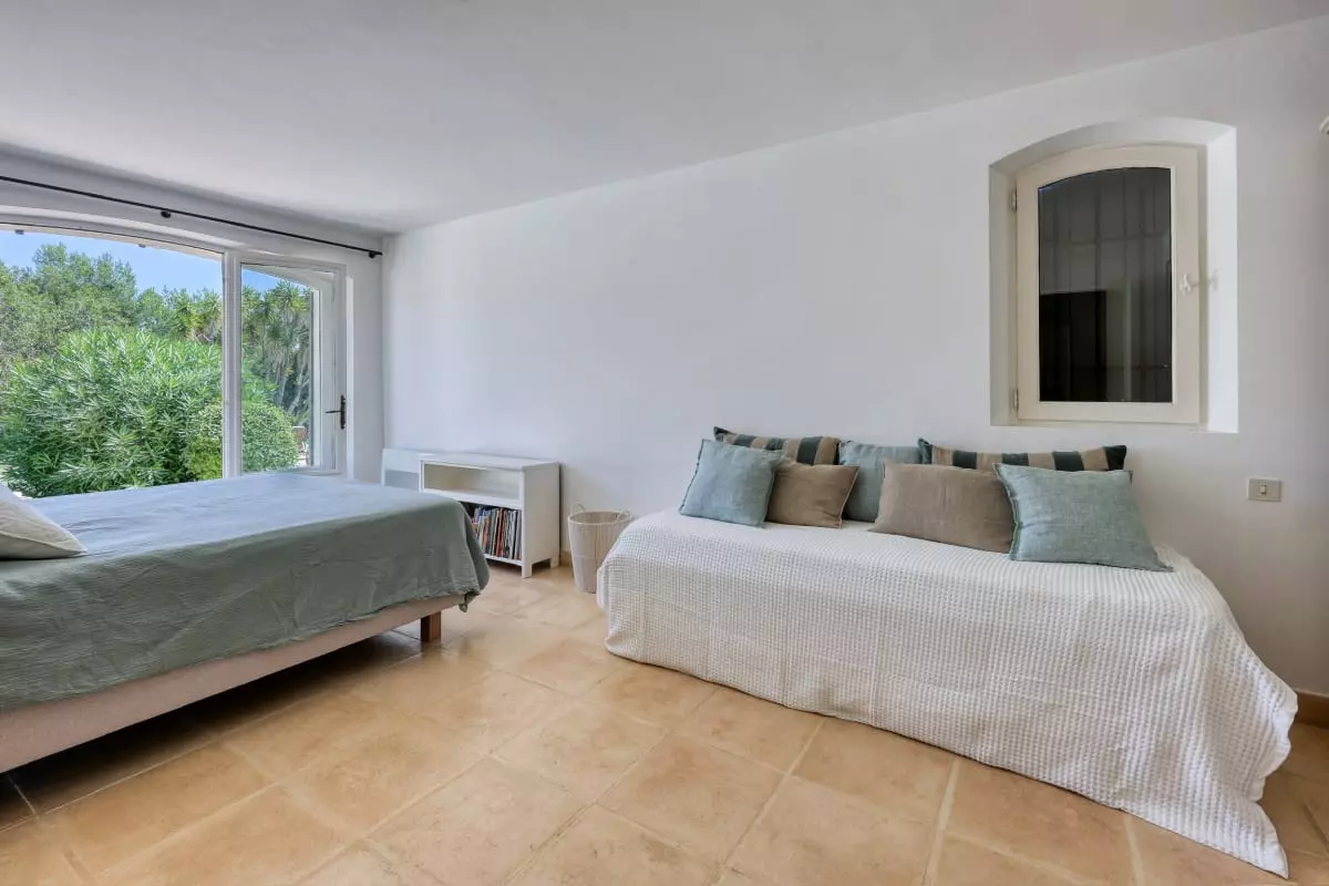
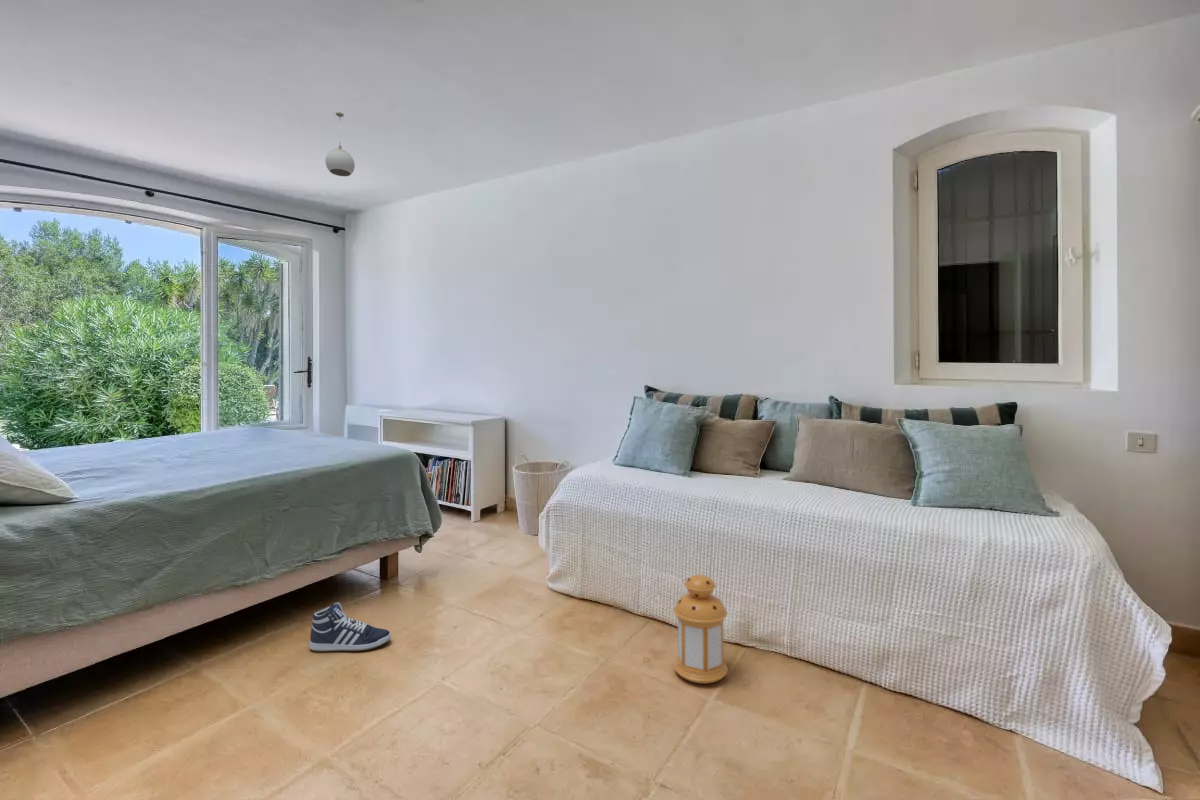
+ sneaker [309,602,392,653]
+ pendant light [324,111,356,177]
+ lantern [672,574,729,685]
